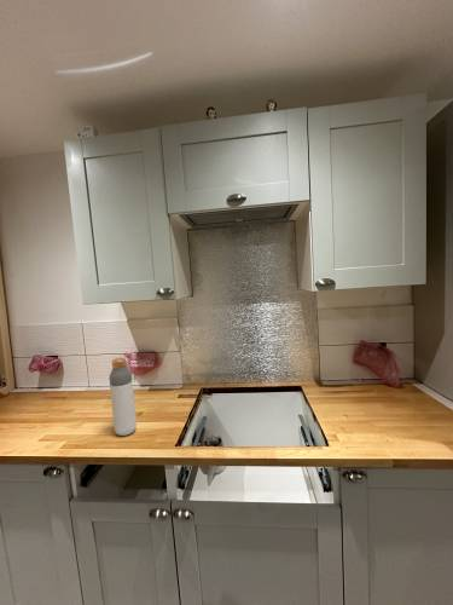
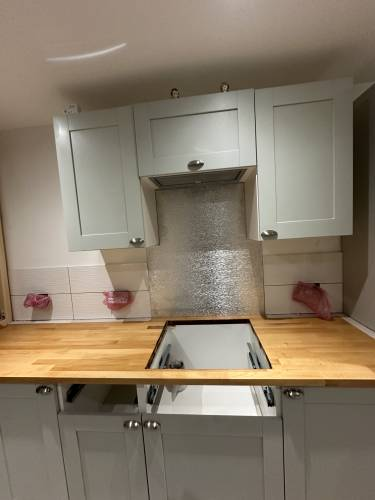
- bottle [108,357,138,437]
